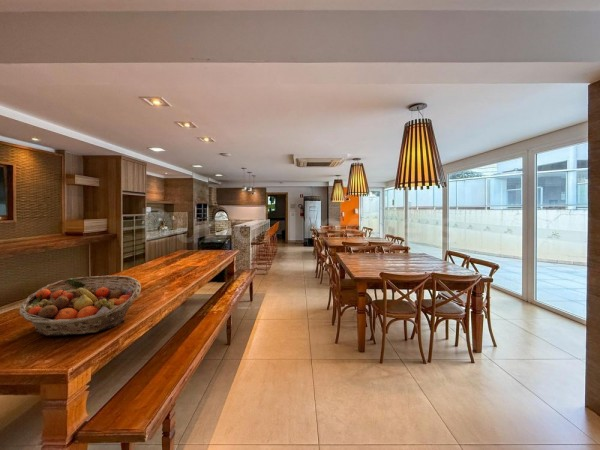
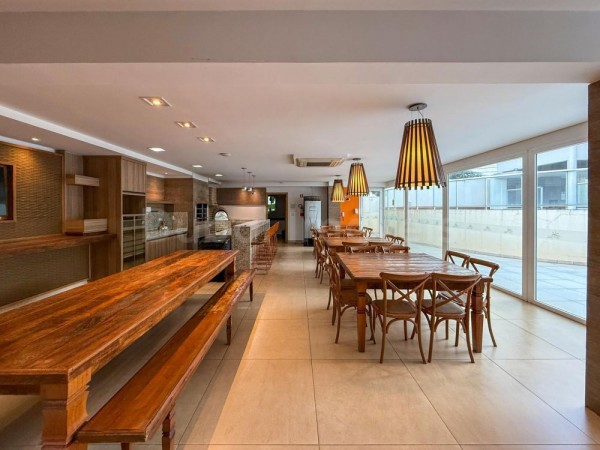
- fruit basket [18,275,142,337]
